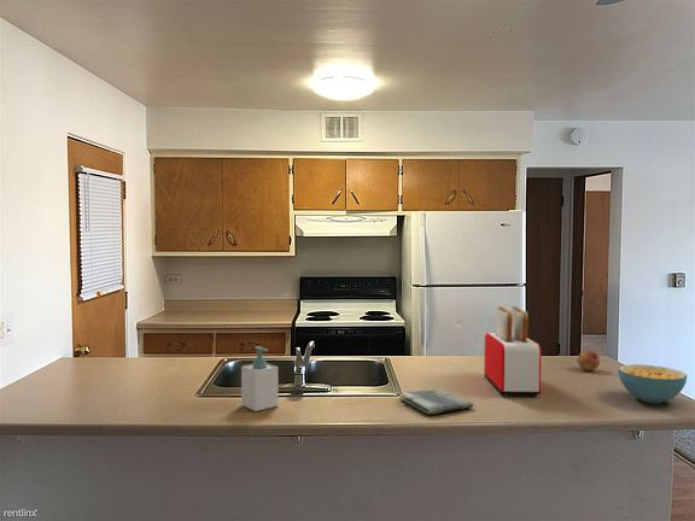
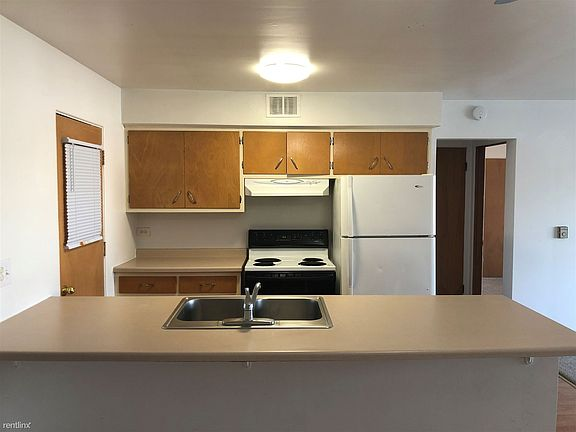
- cereal bowl [617,363,689,404]
- dish towel [398,387,474,415]
- fruit [577,349,601,371]
- soap bottle [240,345,279,412]
- toaster [483,305,543,397]
